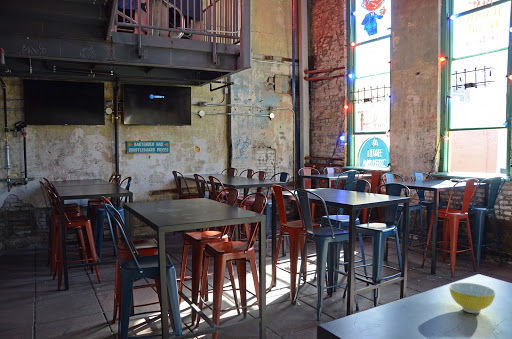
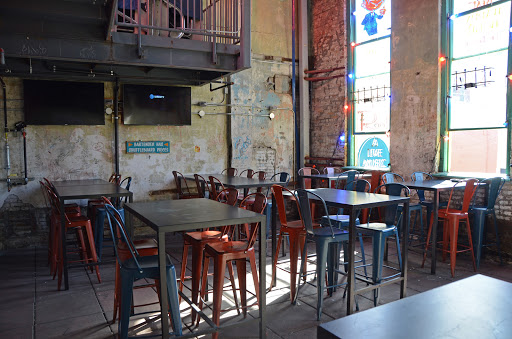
- bowl [448,282,496,314]
